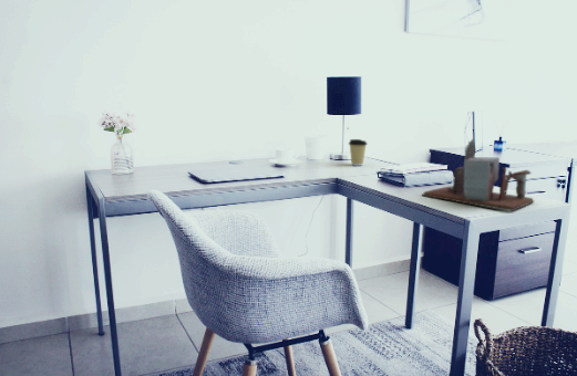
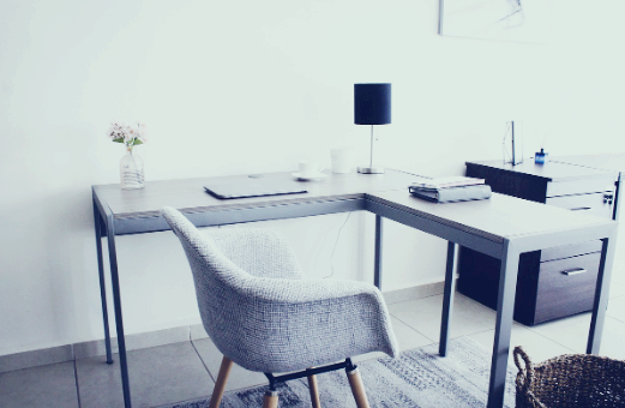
- coffee cup [348,138,369,167]
- desk organizer [421,138,535,212]
